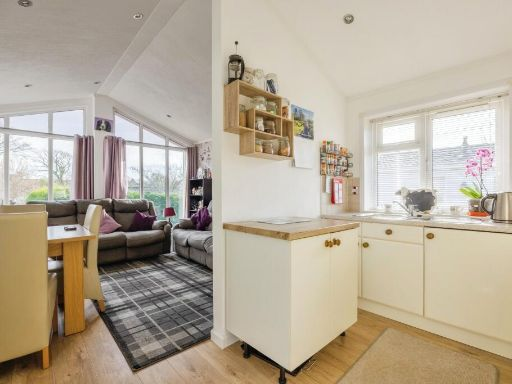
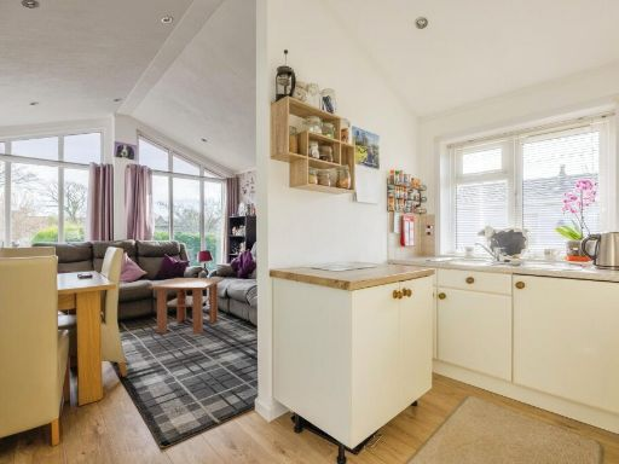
+ coffee table [147,277,225,335]
